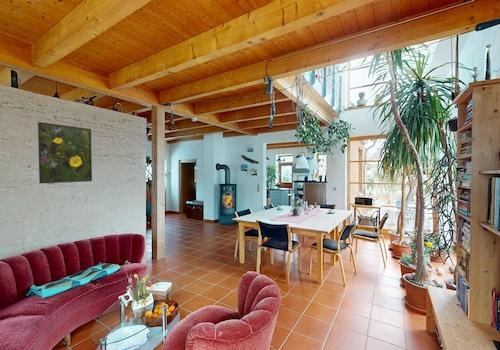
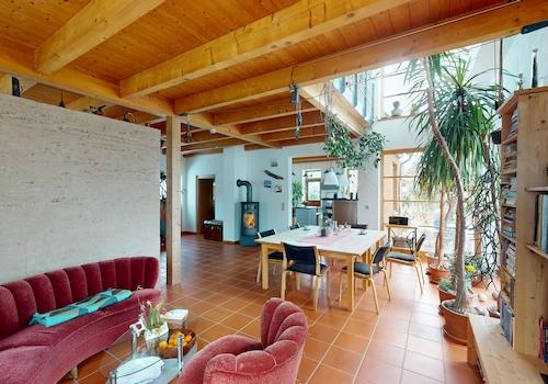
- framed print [37,121,93,184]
